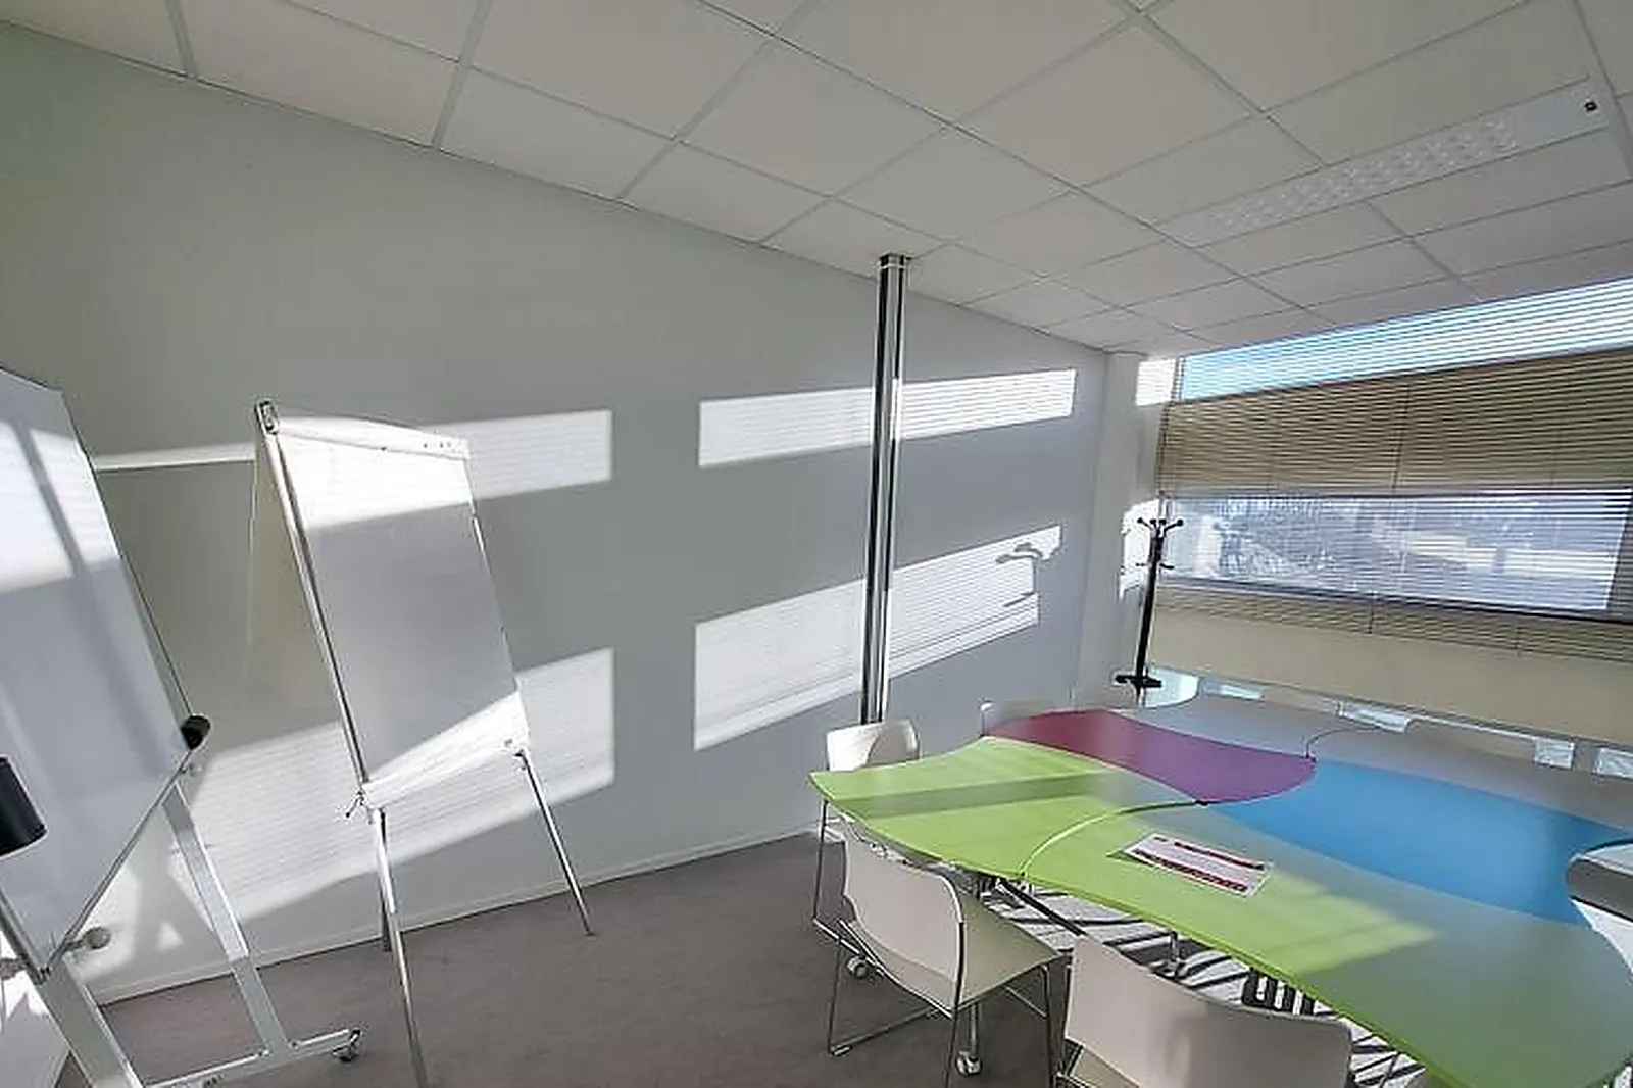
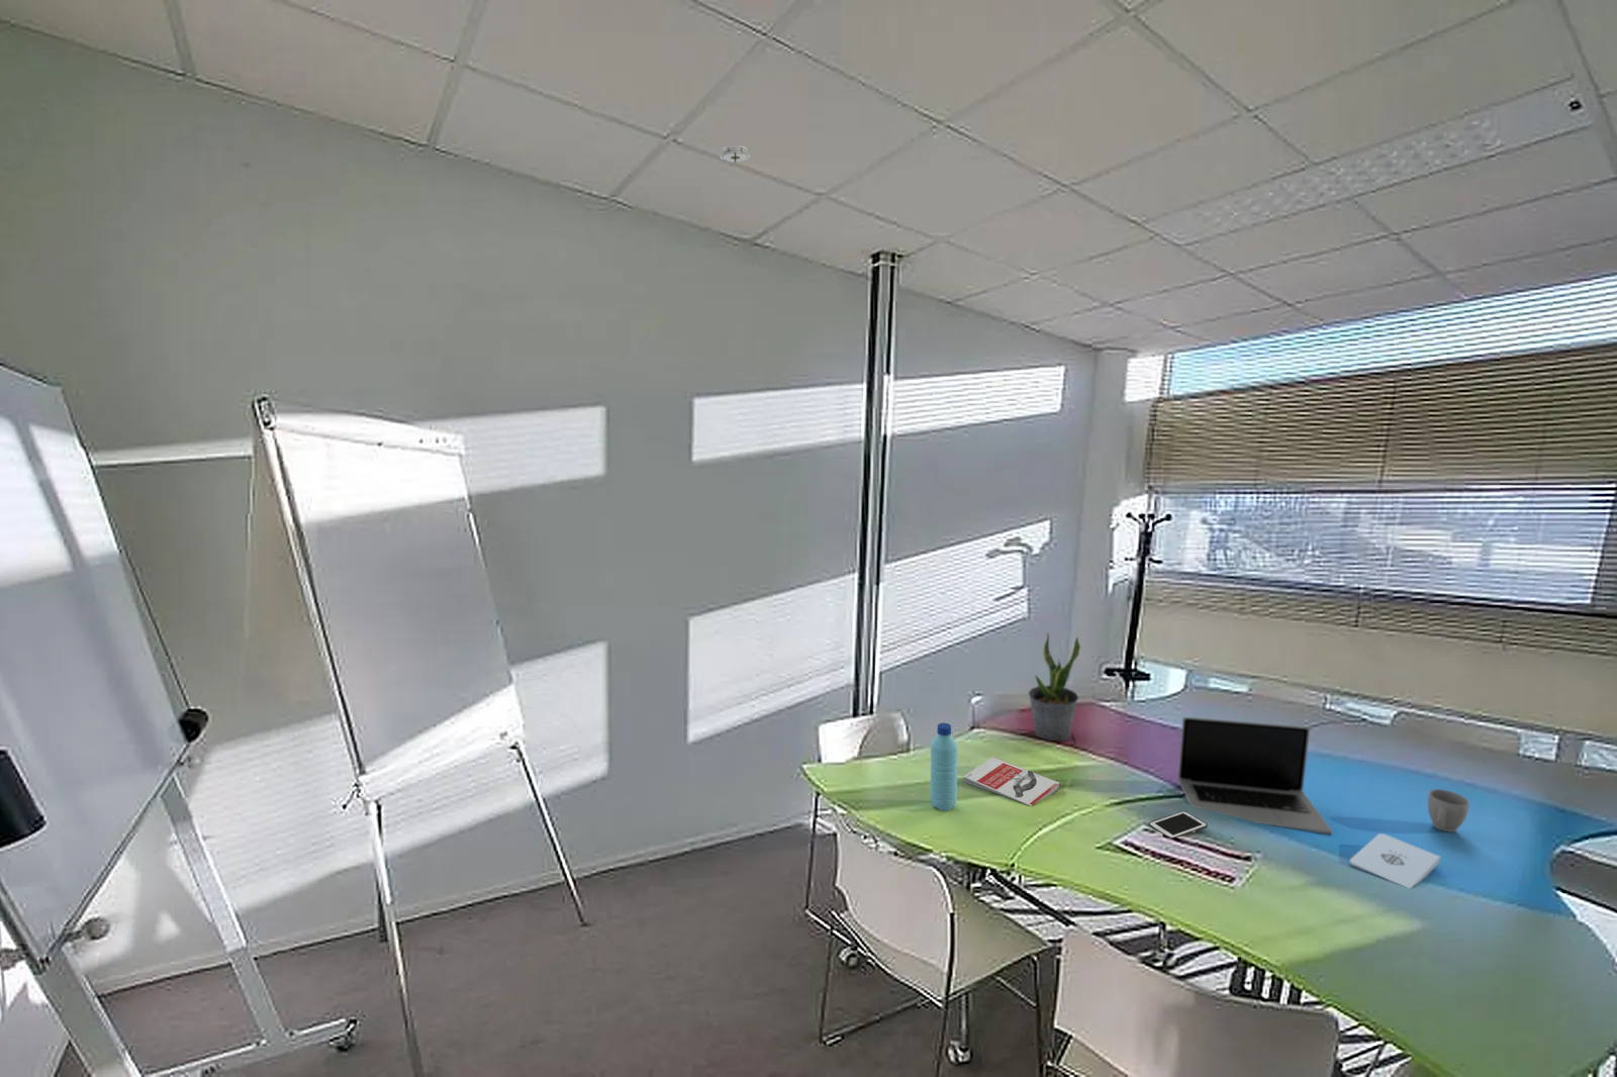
+ water bottle [929,722,958,813]
+ cell phone [1148,810,1208,839]
+ book [962,756,1062,808]
+ notepad [1348,833,1441,891]
+ potted plant [1028,630,1081,742]
+ smoke detector [719,144,751,163]
+ laptop [1177,716,1333,835]
+ mug [1427,789,1470,833]
